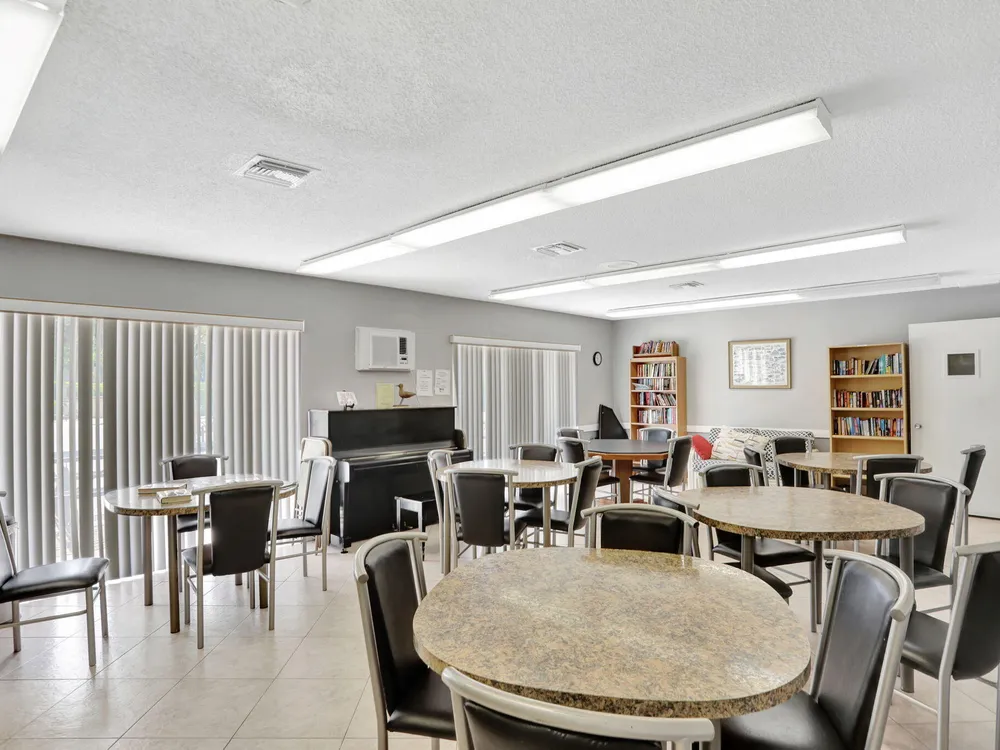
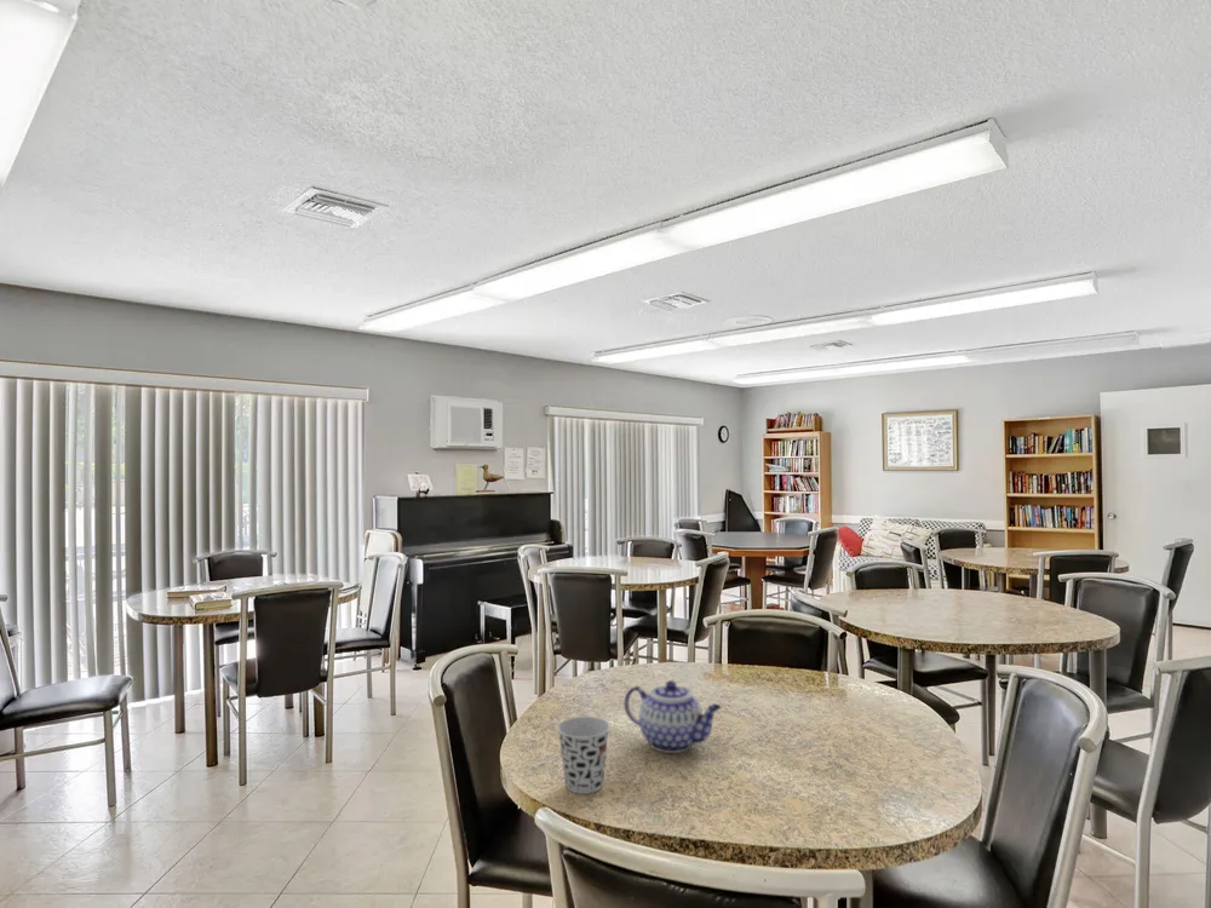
+ cup [556,716,612,795]
+ teapot [624,679,723,754]
